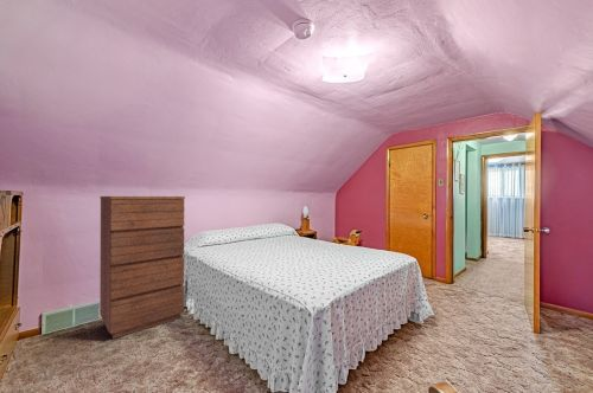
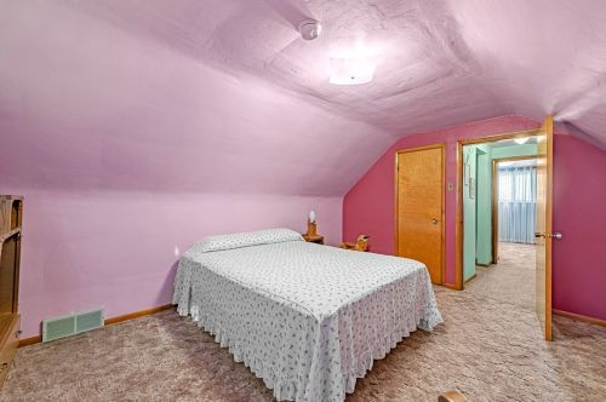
- dresser [98,195,186,340]
